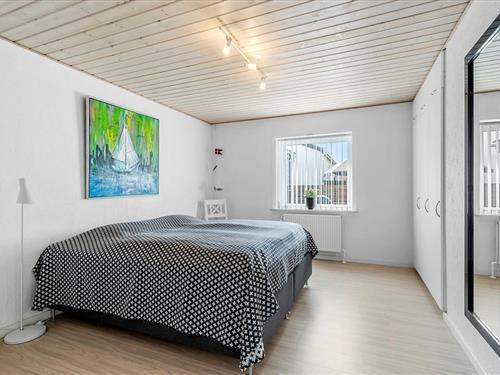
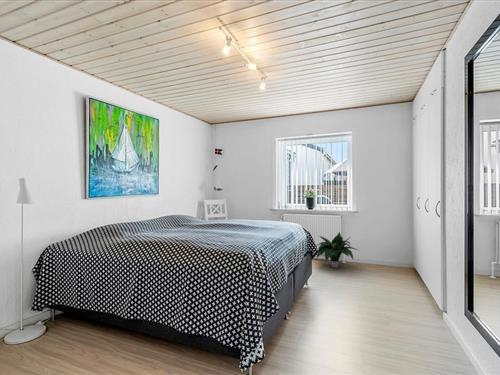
+ potted plant [315,231,360,269]
